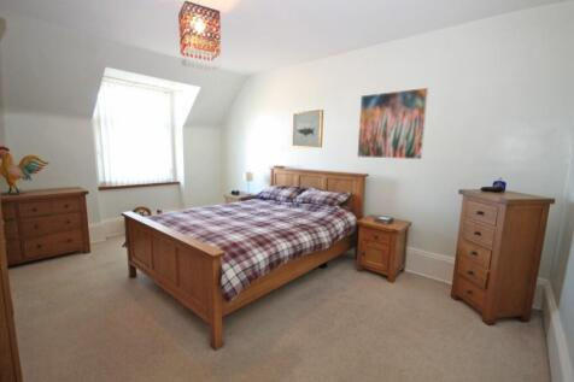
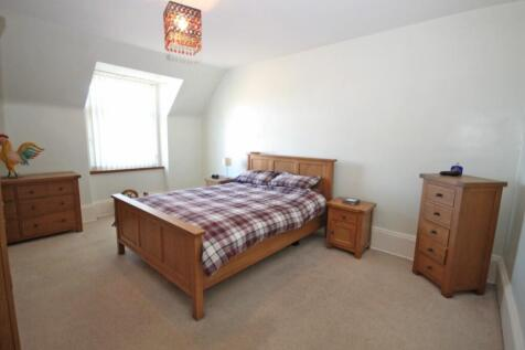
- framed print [356,87,429,160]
- wall art [291,108,324,148]
